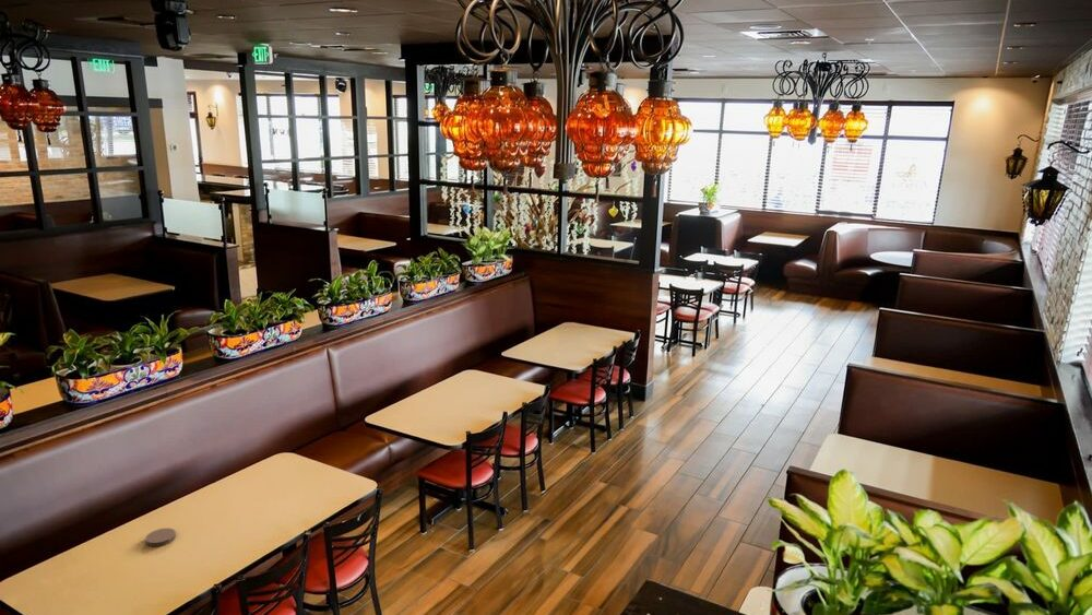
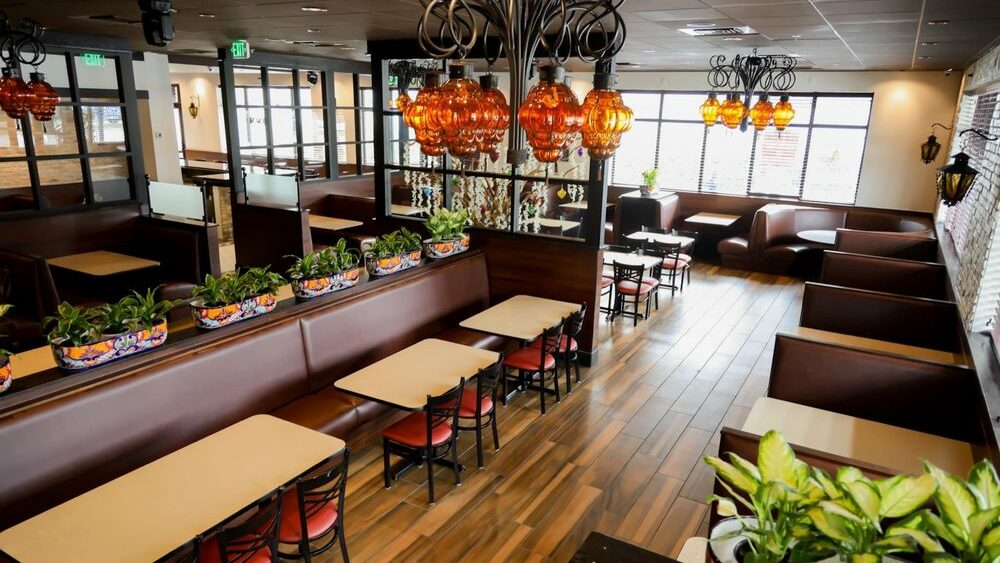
- coaster [144,527,177,547]
